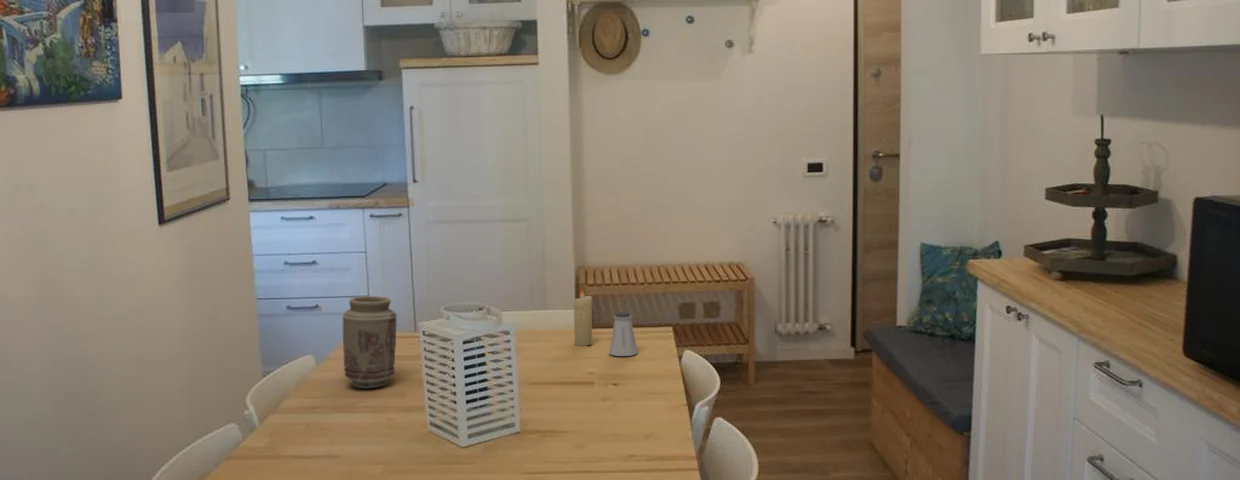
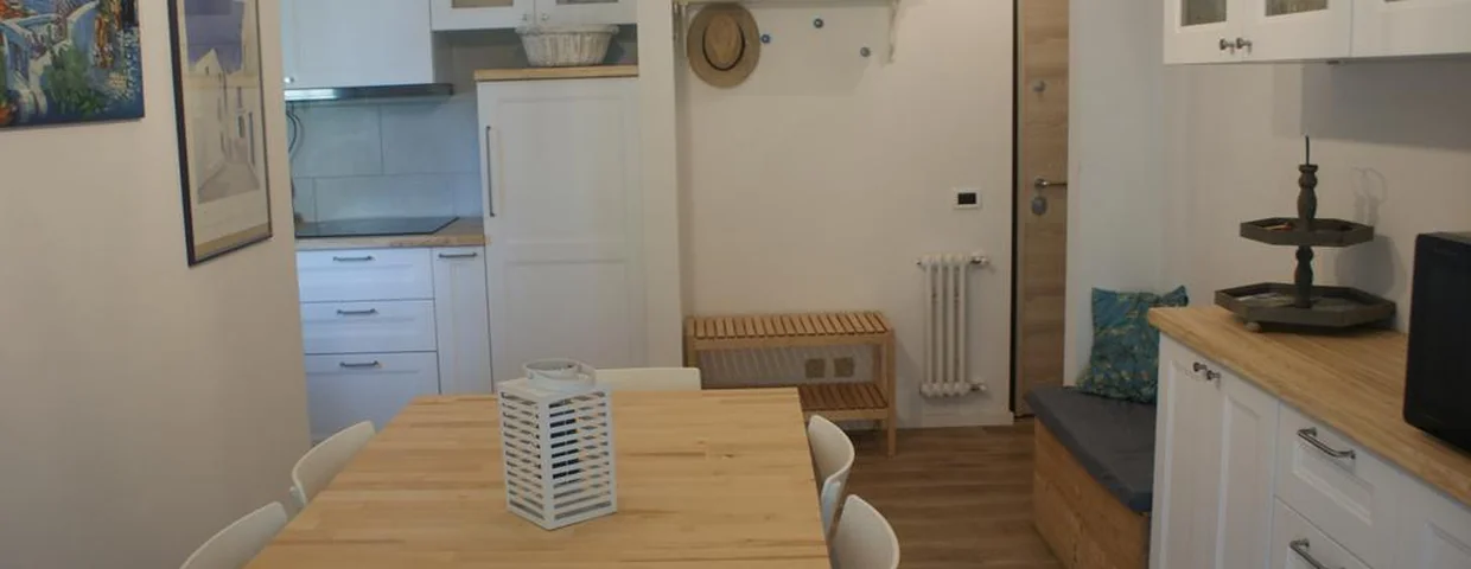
- candle [573,286,593,347]
- vase [342,295,398,389]
- saltshaker [608,311,639,357]
